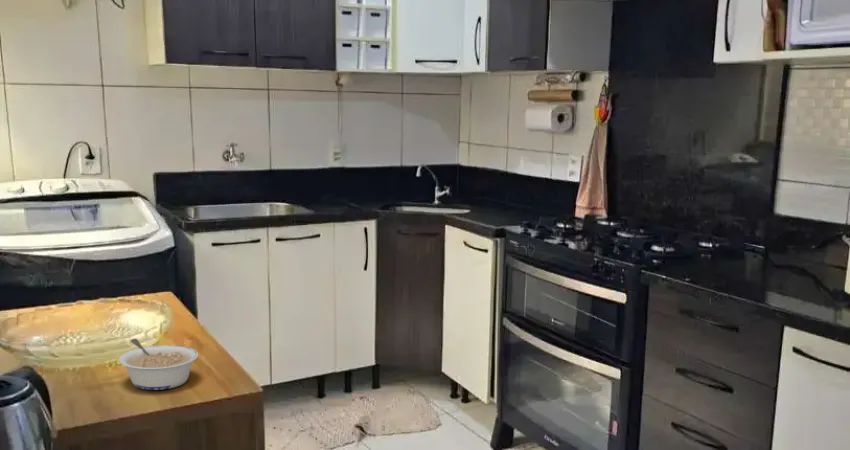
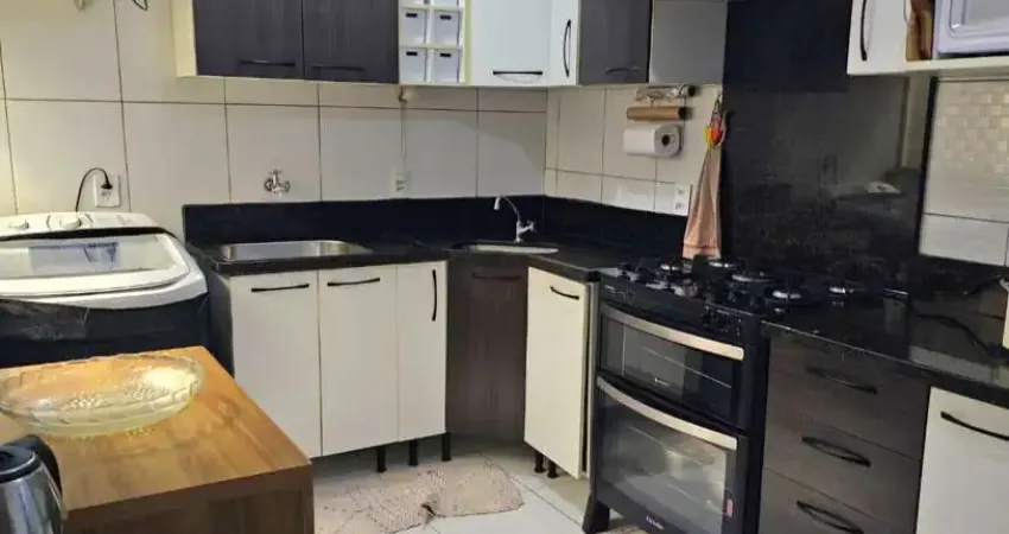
- legume [118,338,199,391]
